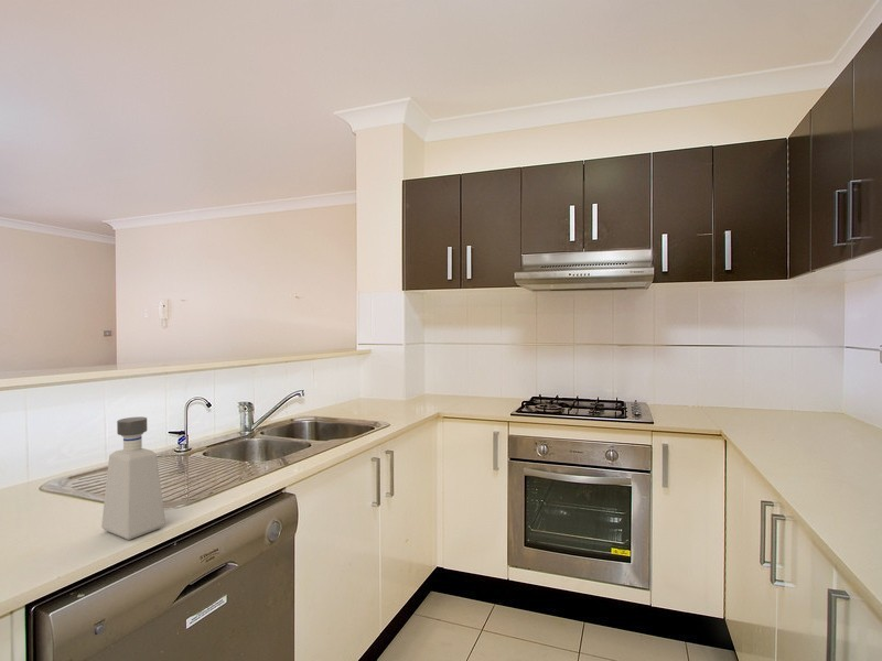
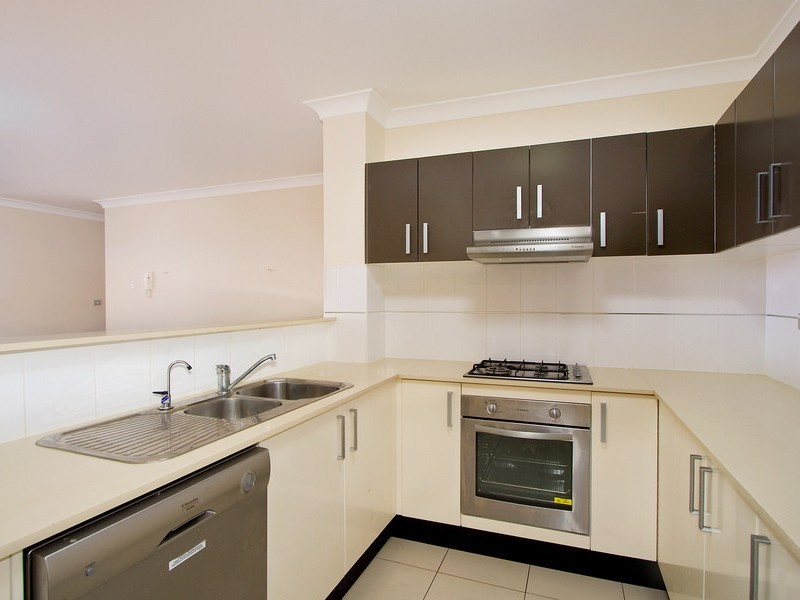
- soap dispenser [100,415,166,541]
